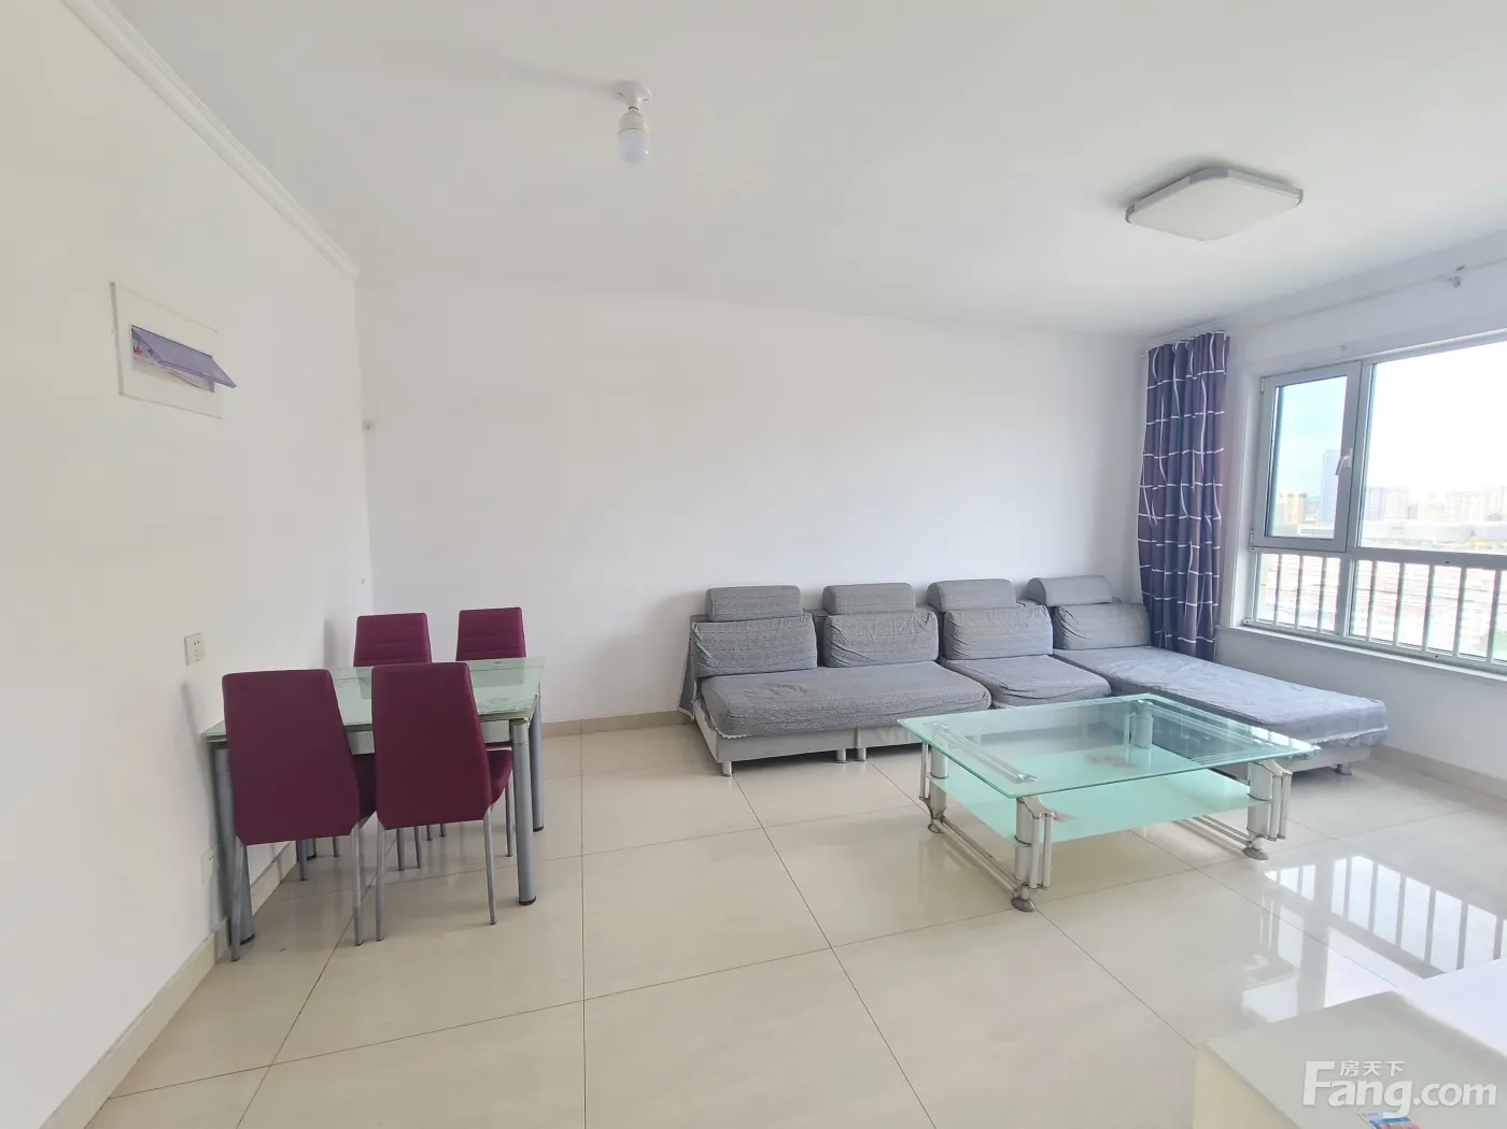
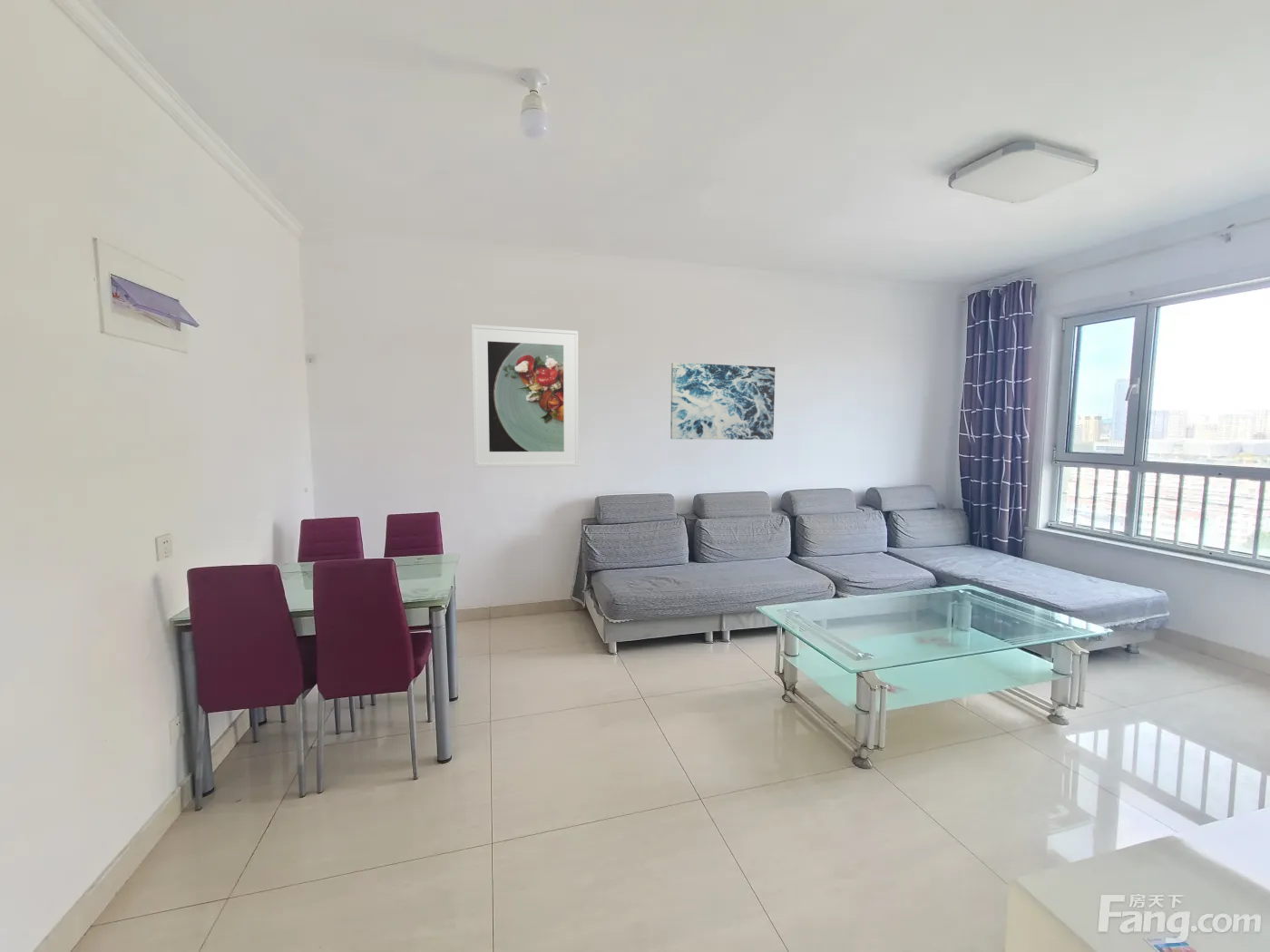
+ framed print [470,324,580,468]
+ wall art [669,362,776,441]
